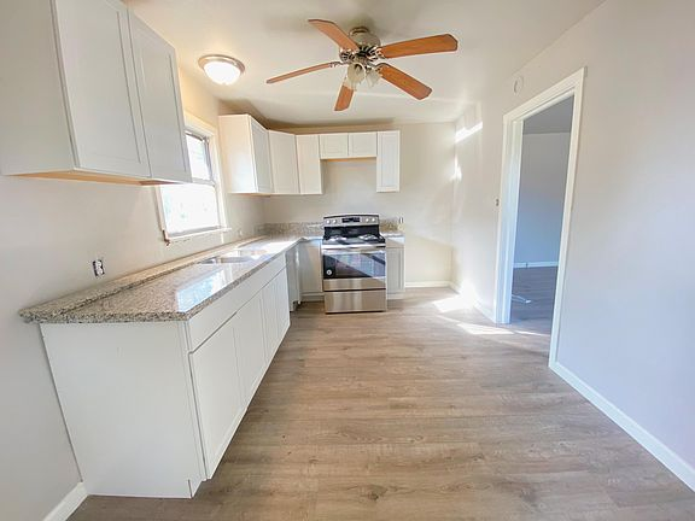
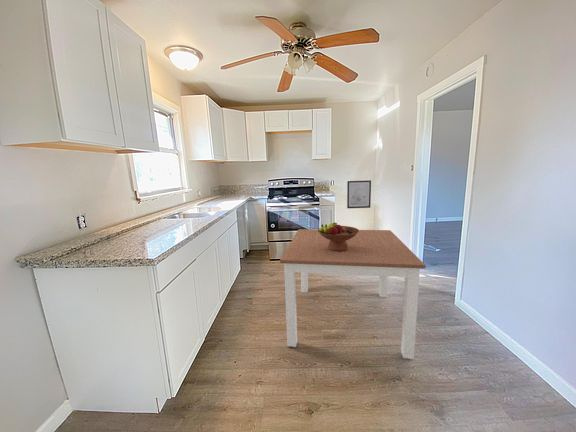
+ fruit bowl [317,222,360,251]
+ wall art [346,179,372,209]
+ dining table [279,228,427,360]
